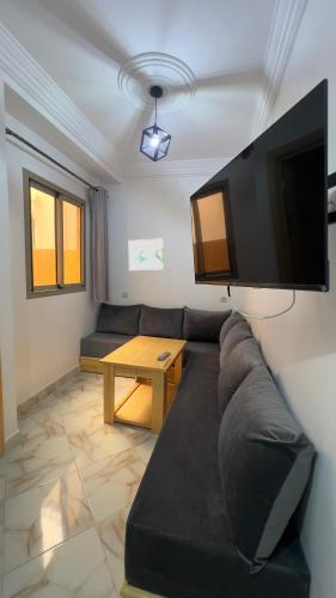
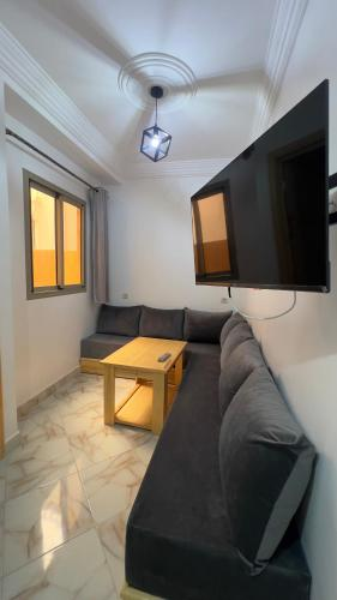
- wall art [128,238,165,271]
